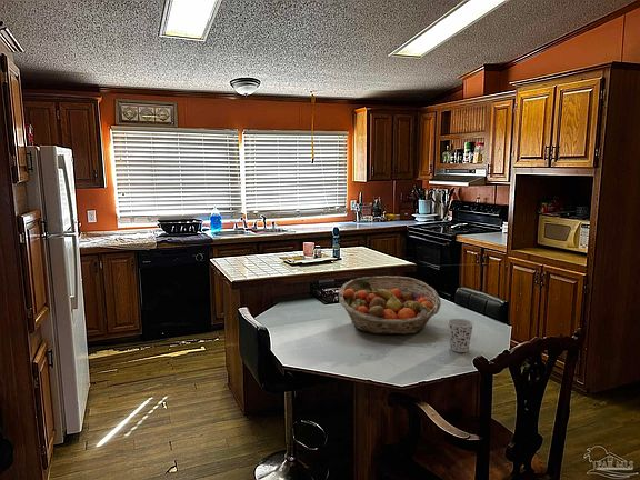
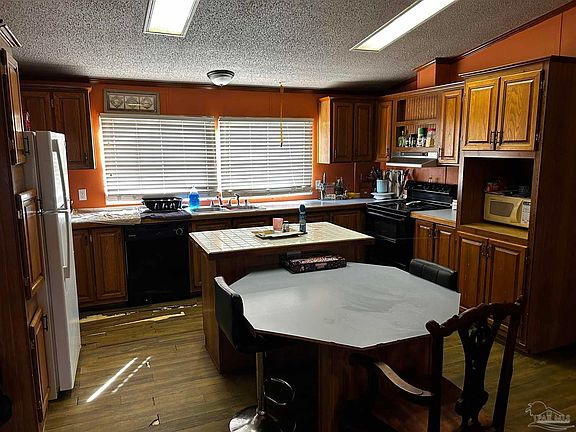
- cup [447,318,474,353]
- fruit basket [338,274,442,336]
